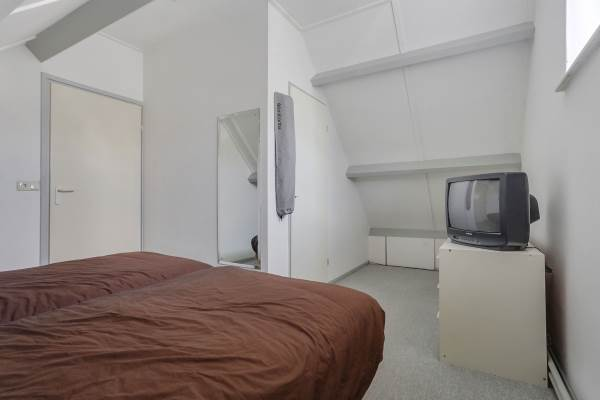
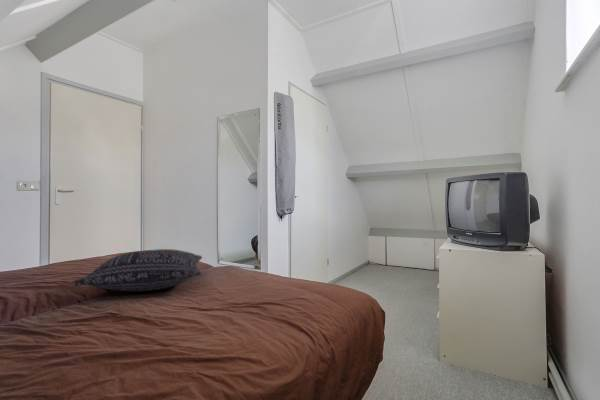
+ pillow [72,248,203,292]
